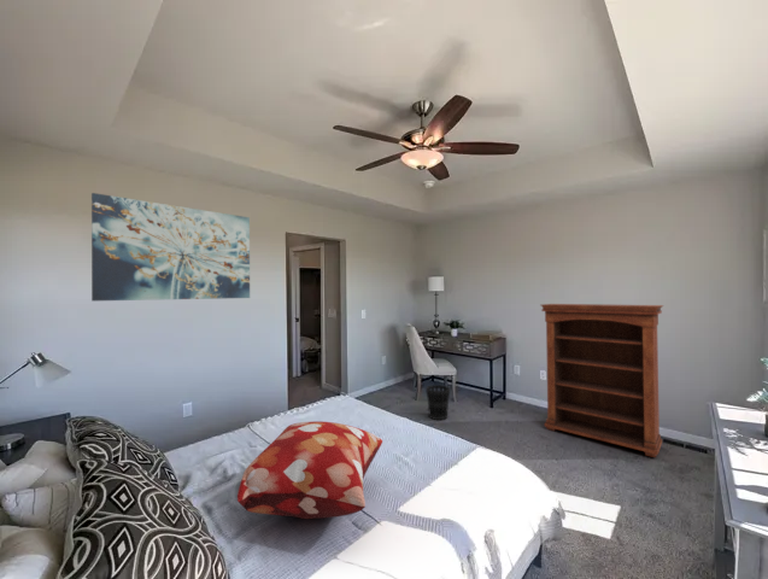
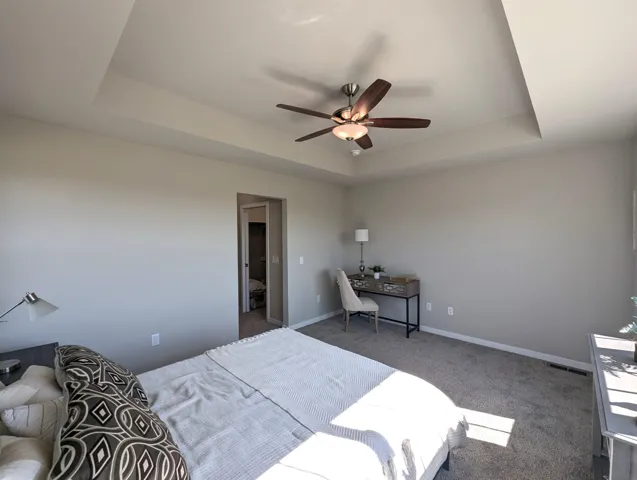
- bookshelf [540,303,664,458]
- decorative pillow [236,420,383,520]
- wastebasket [424,384,451,421]
- wall art [90,192,251,303]
